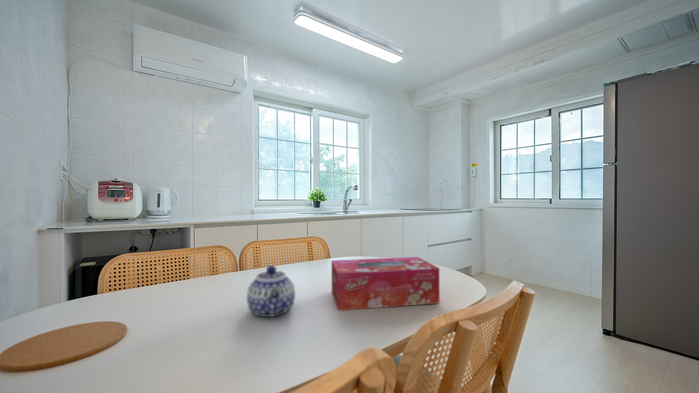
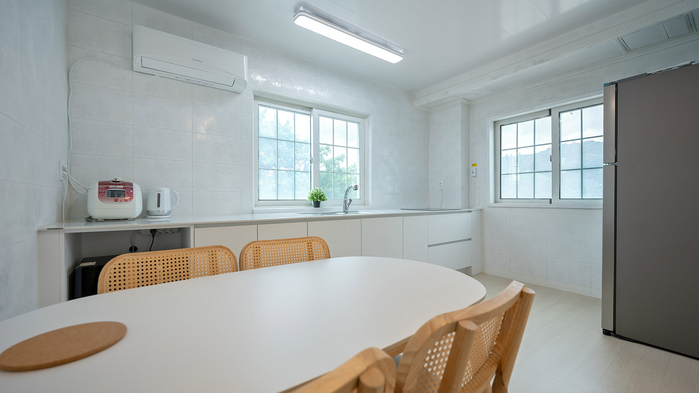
- teapot [246,264,296,318]
- tissue box [331,256,440,311]
